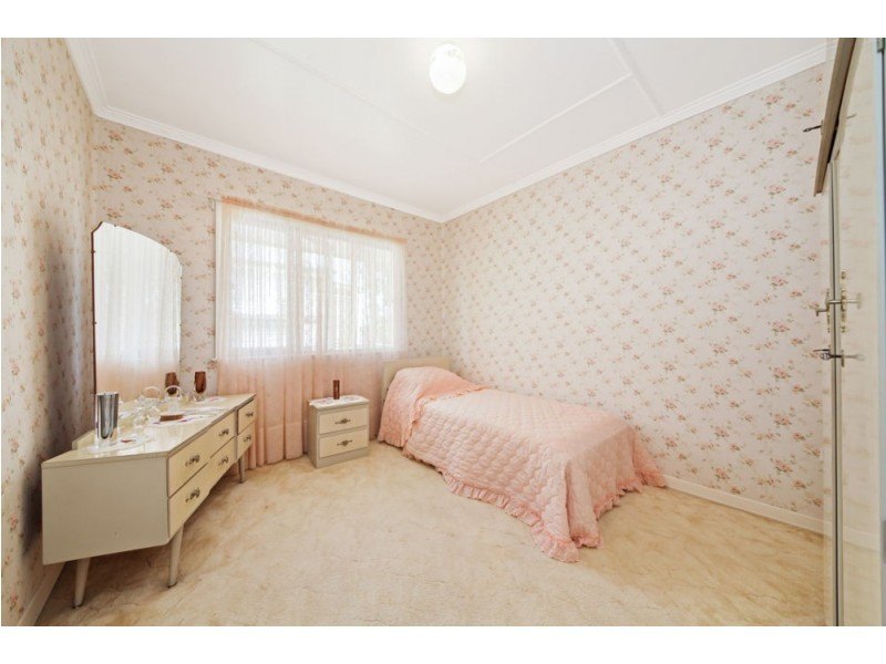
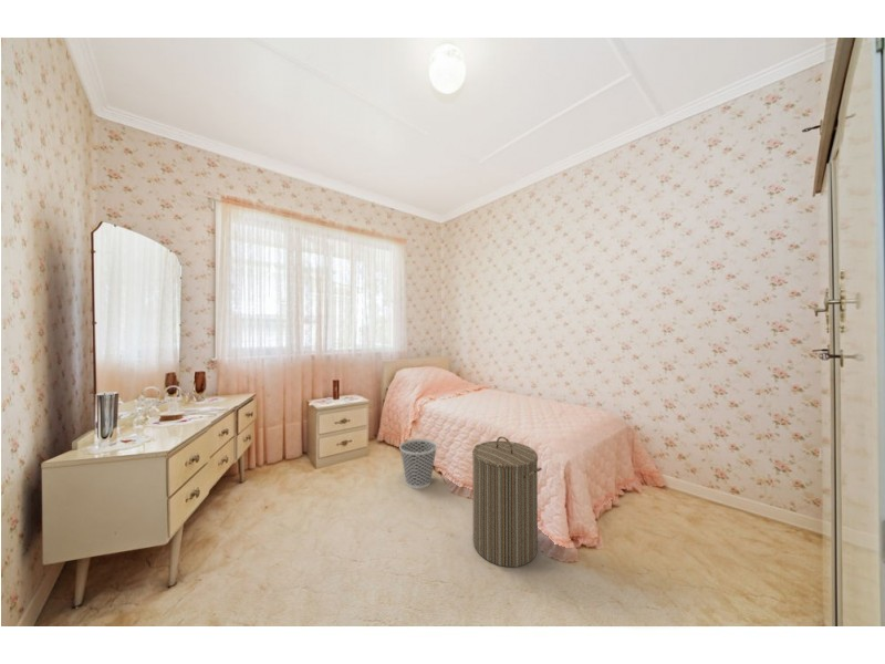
+ laundry hamper [471,436,543,568]
+ wastebasket [398,438,438,490]
